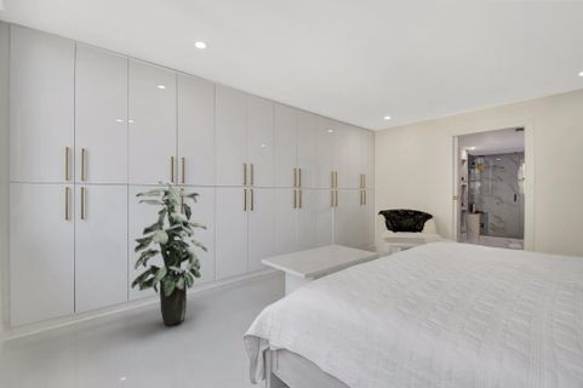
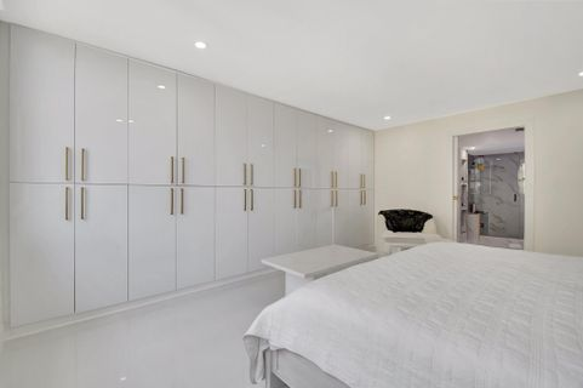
- indoor plant [130,179,208,326]
